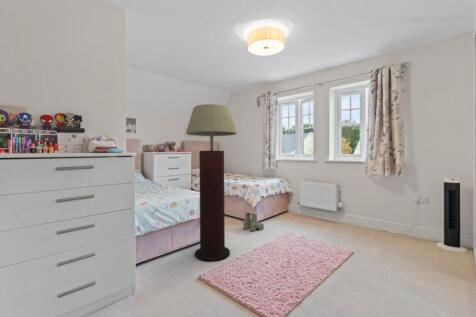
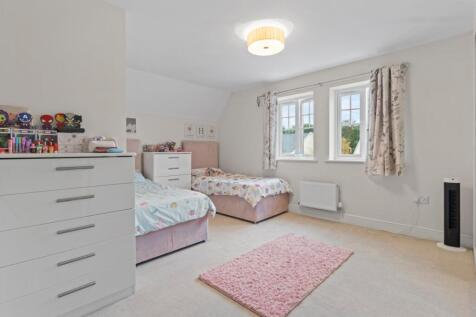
- floor lamp [185,103,238,262]
- boots [242,212,265,232]
